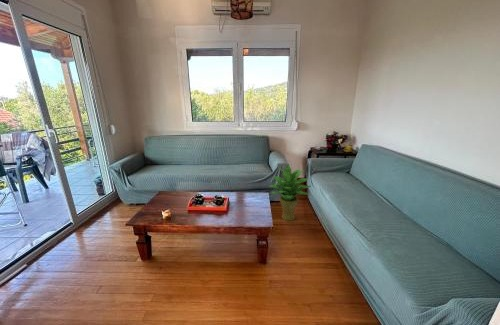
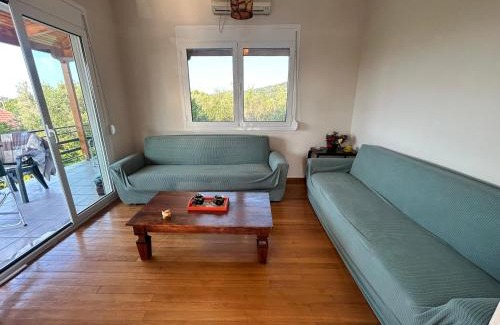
- potted plant [269,164,312,222]
